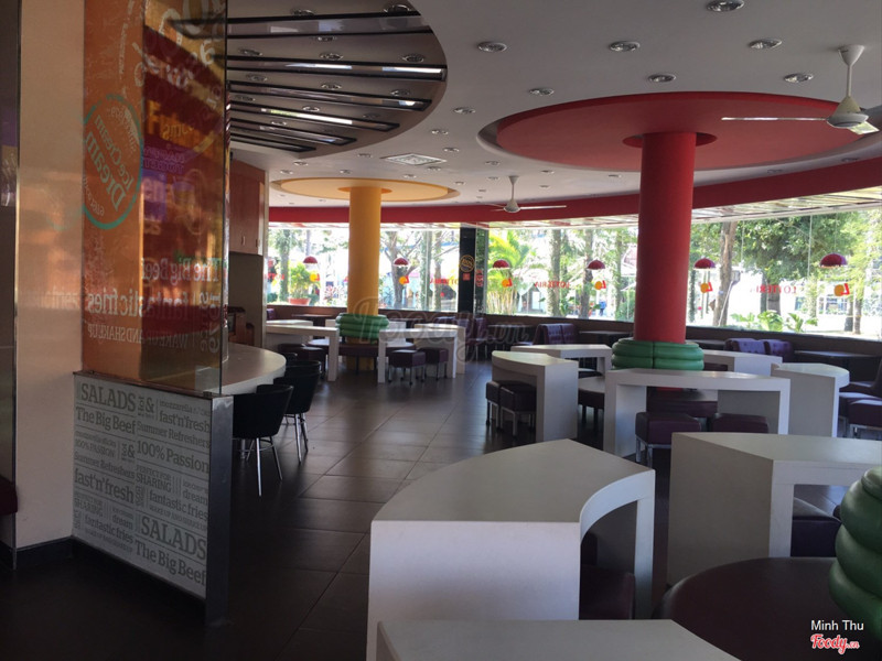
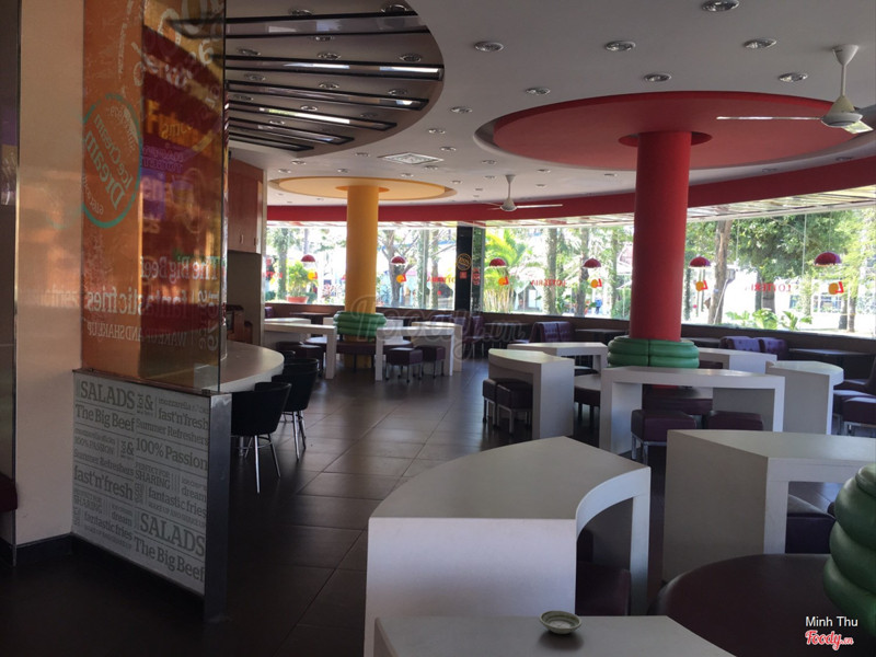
+ saucer [538,609,583,635]
